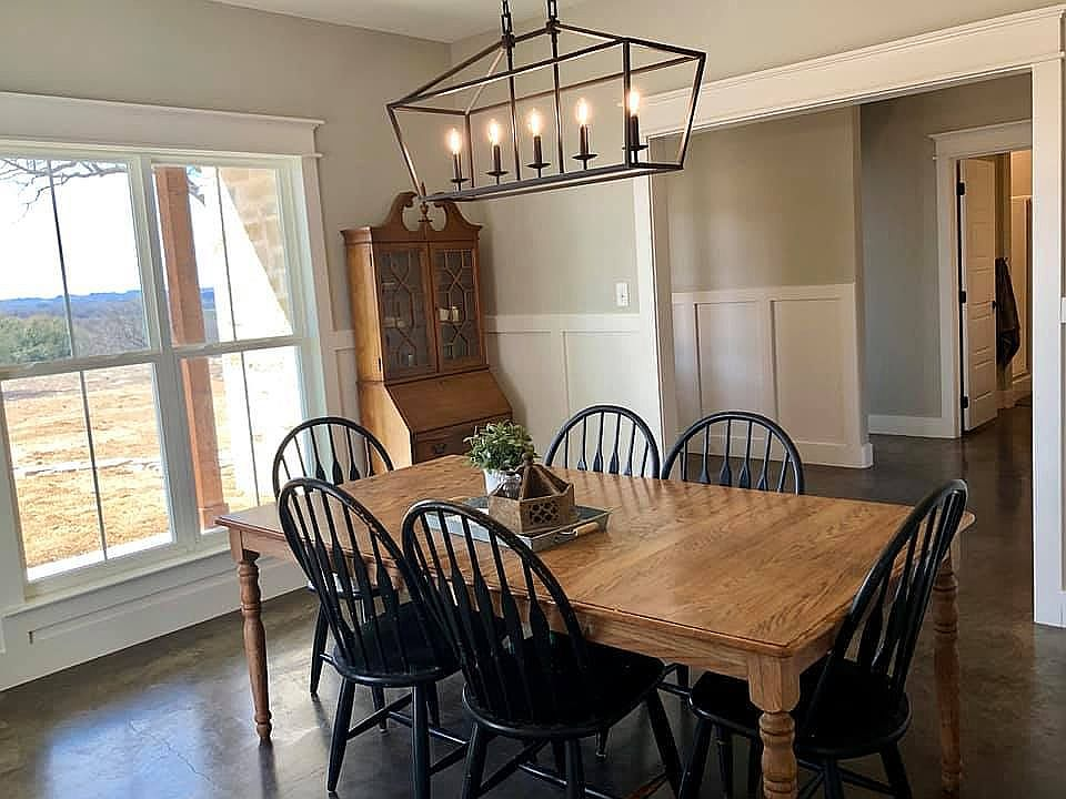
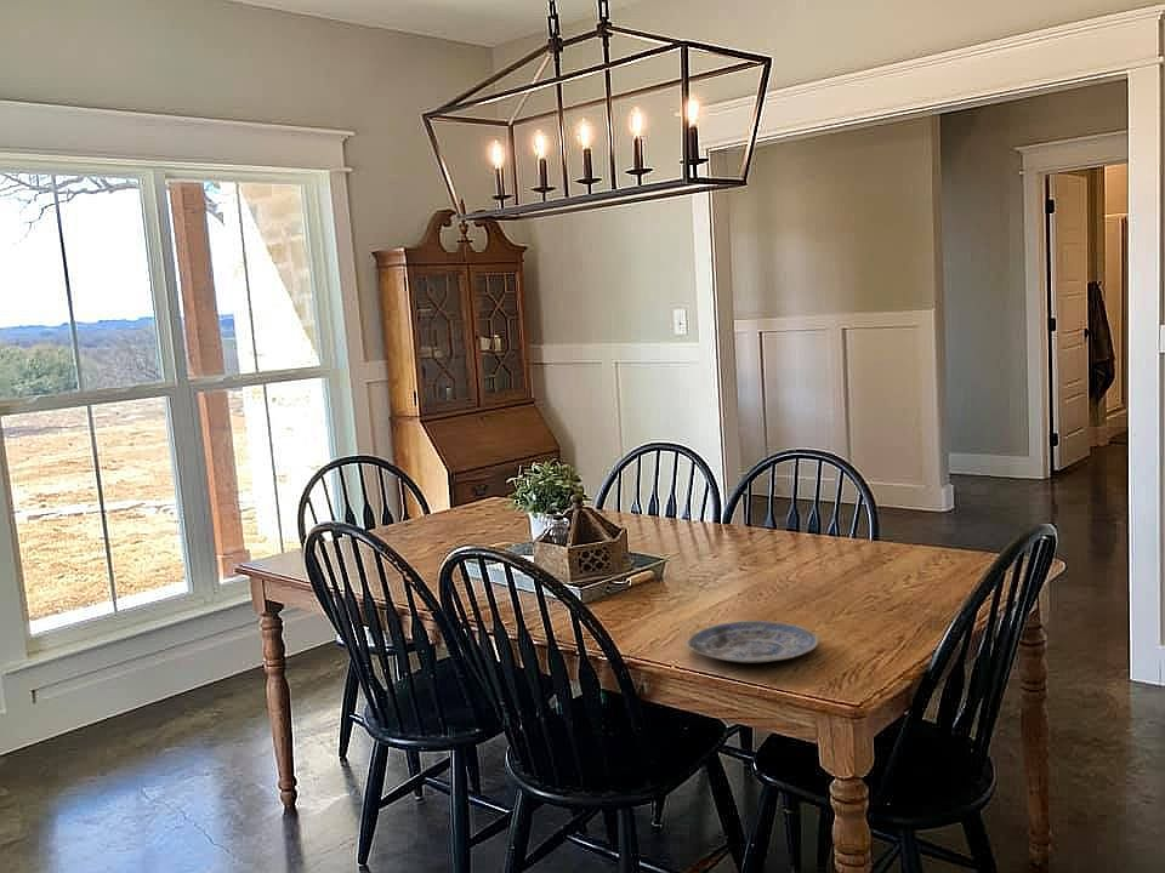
+ plate [686,620,820,664]
